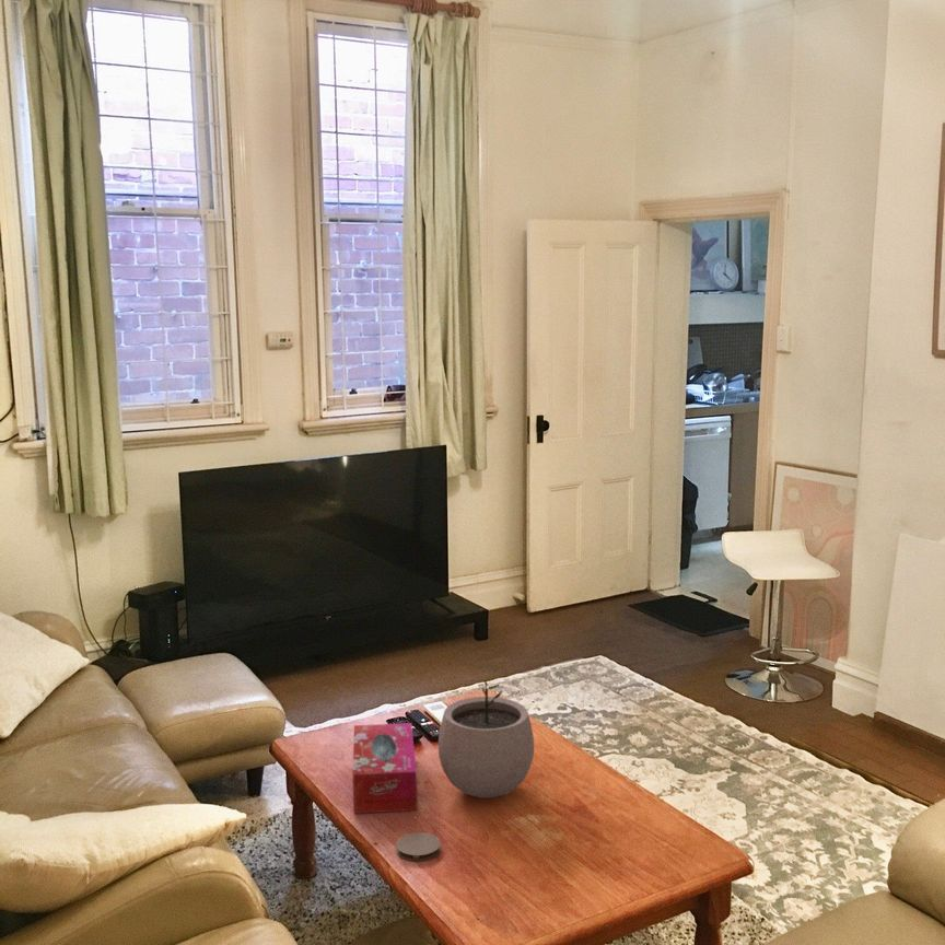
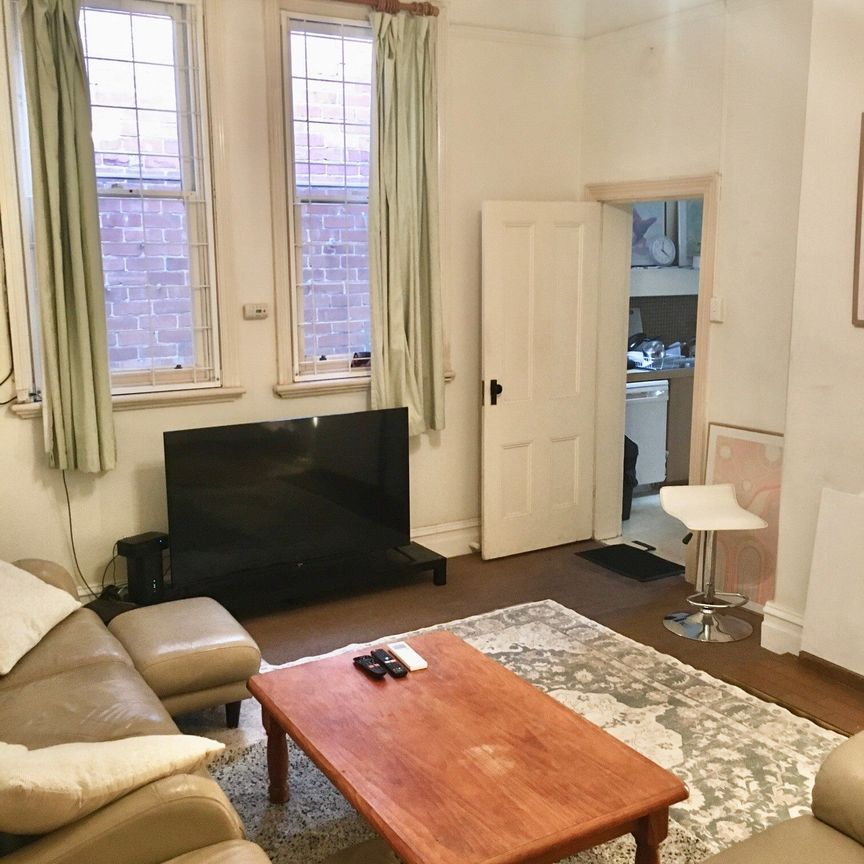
- tissue box [352,722,418,815]
- coaster [395,831,442,862]
- plant pot [438,676,535,800]
